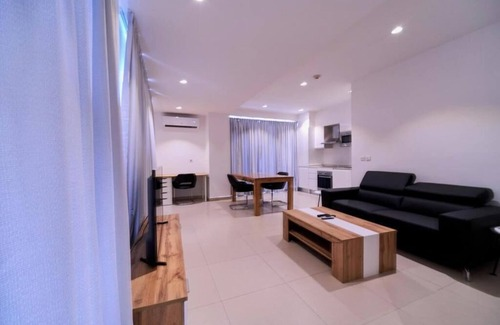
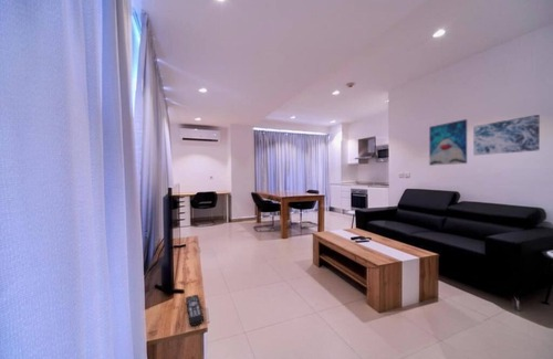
+ wall art [472,114,541,157]
+ wall art [428,118,468,167]
+ remote control [185,294,205,327]
